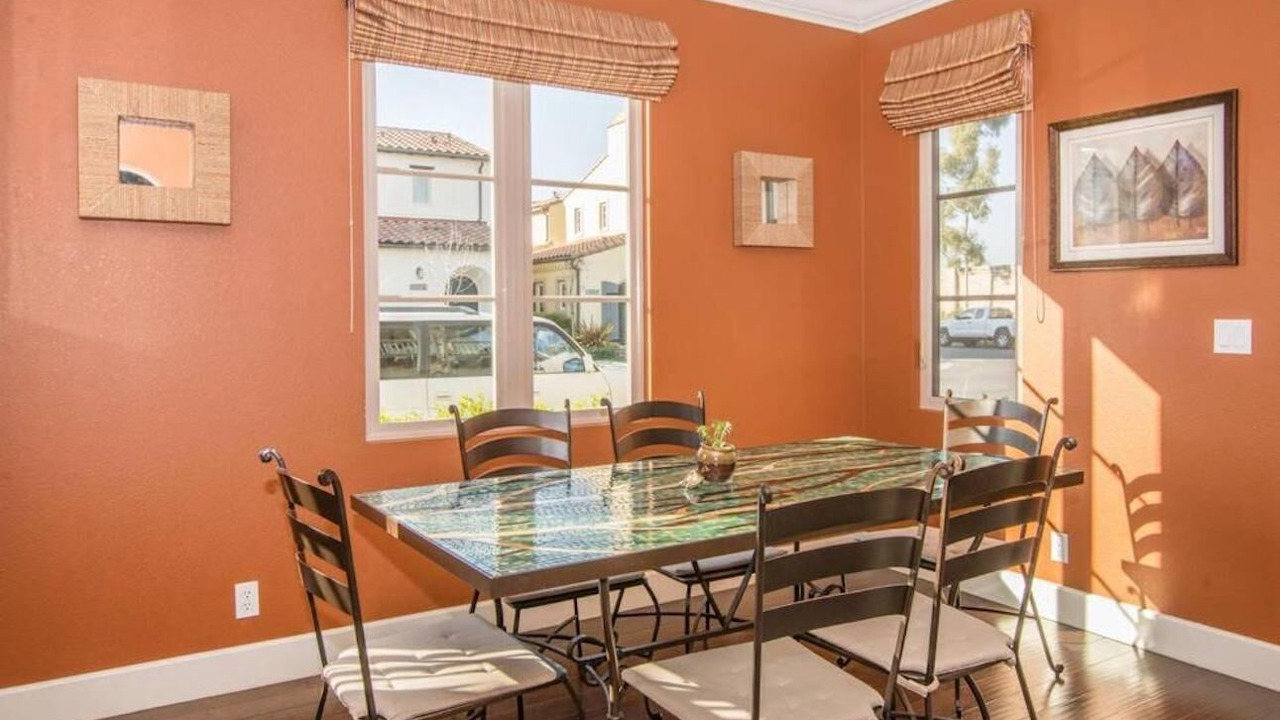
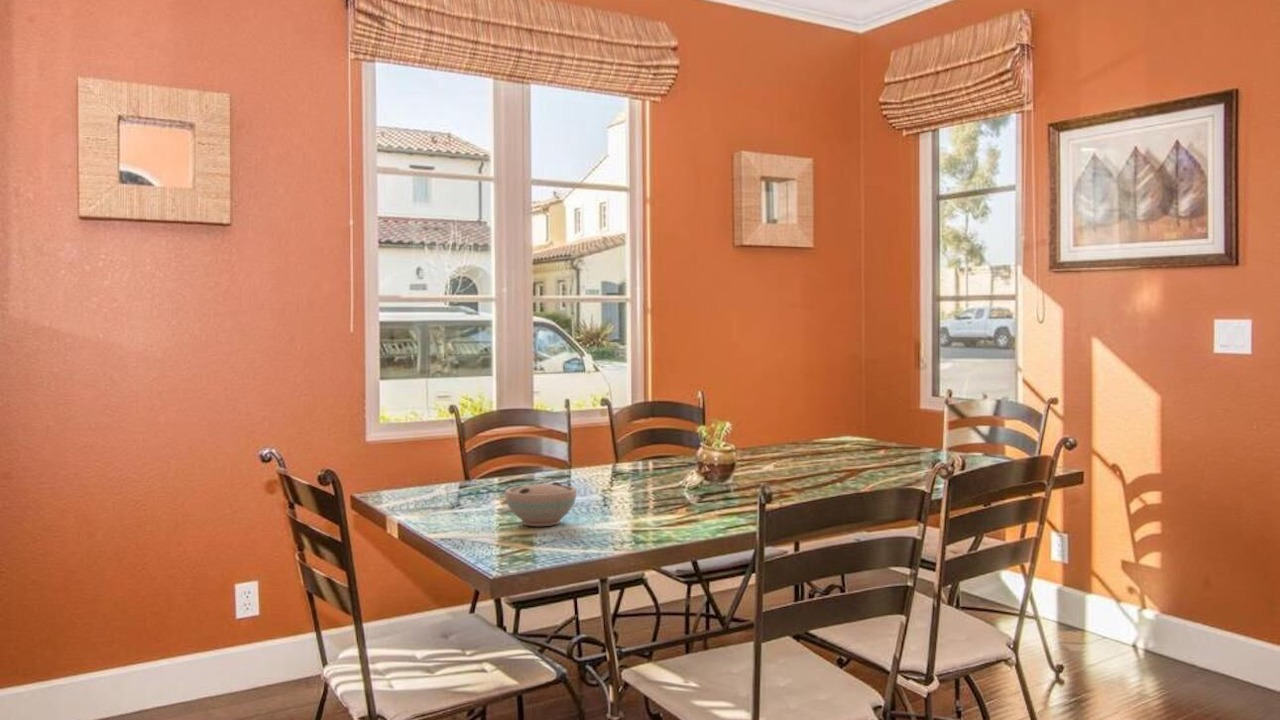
+ bowl [504,481,578,527]
